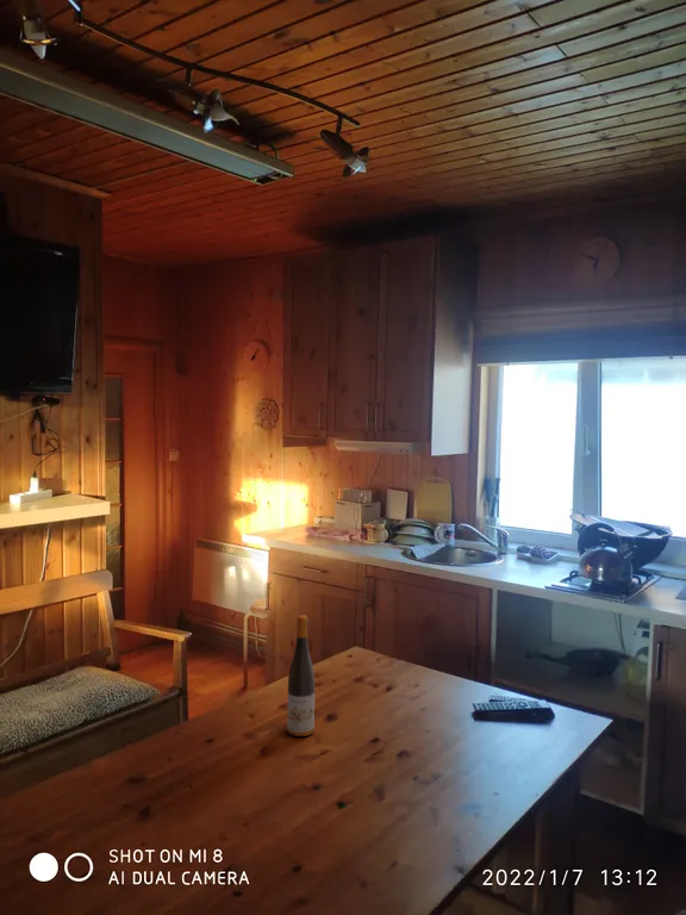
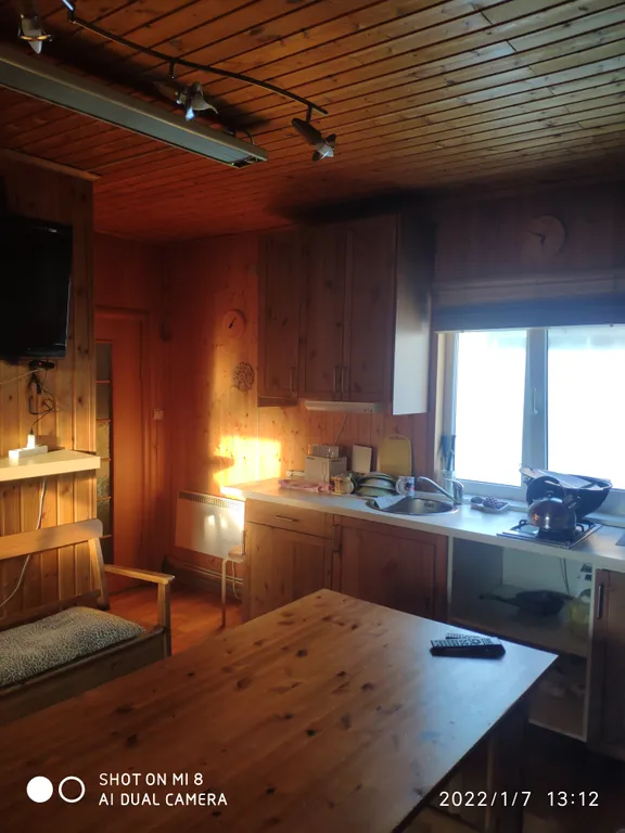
- wine bottle [286,615,316,737]
